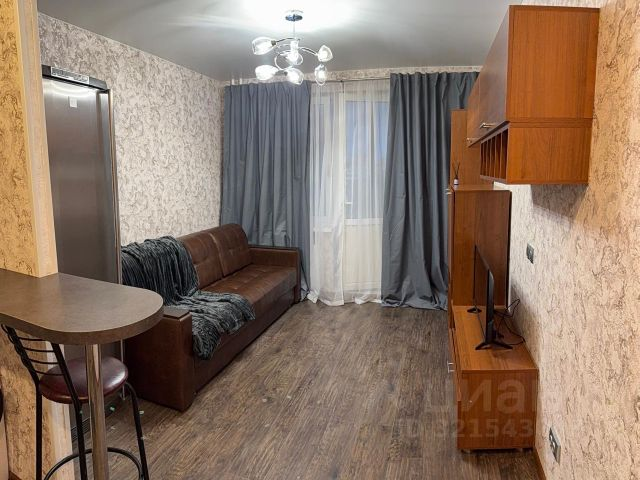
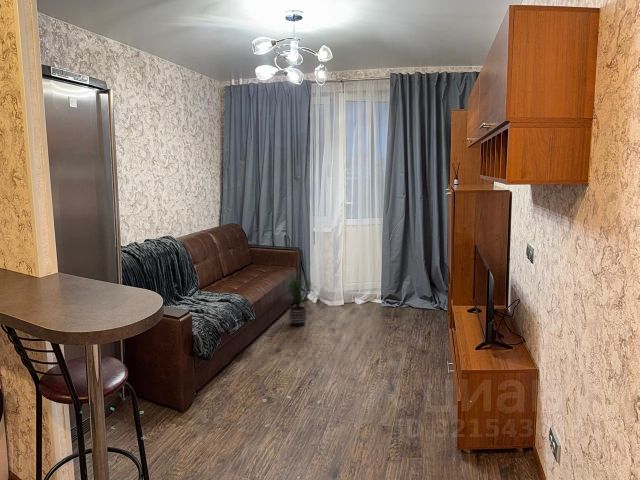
+ potted plant [281,276,316,327]
